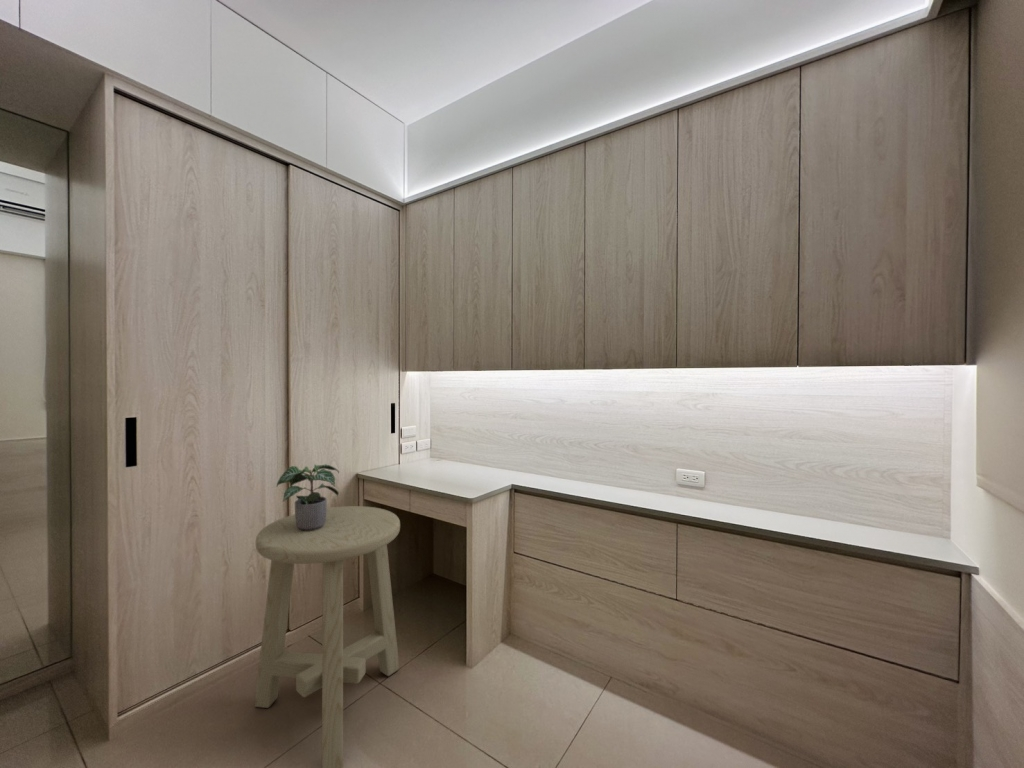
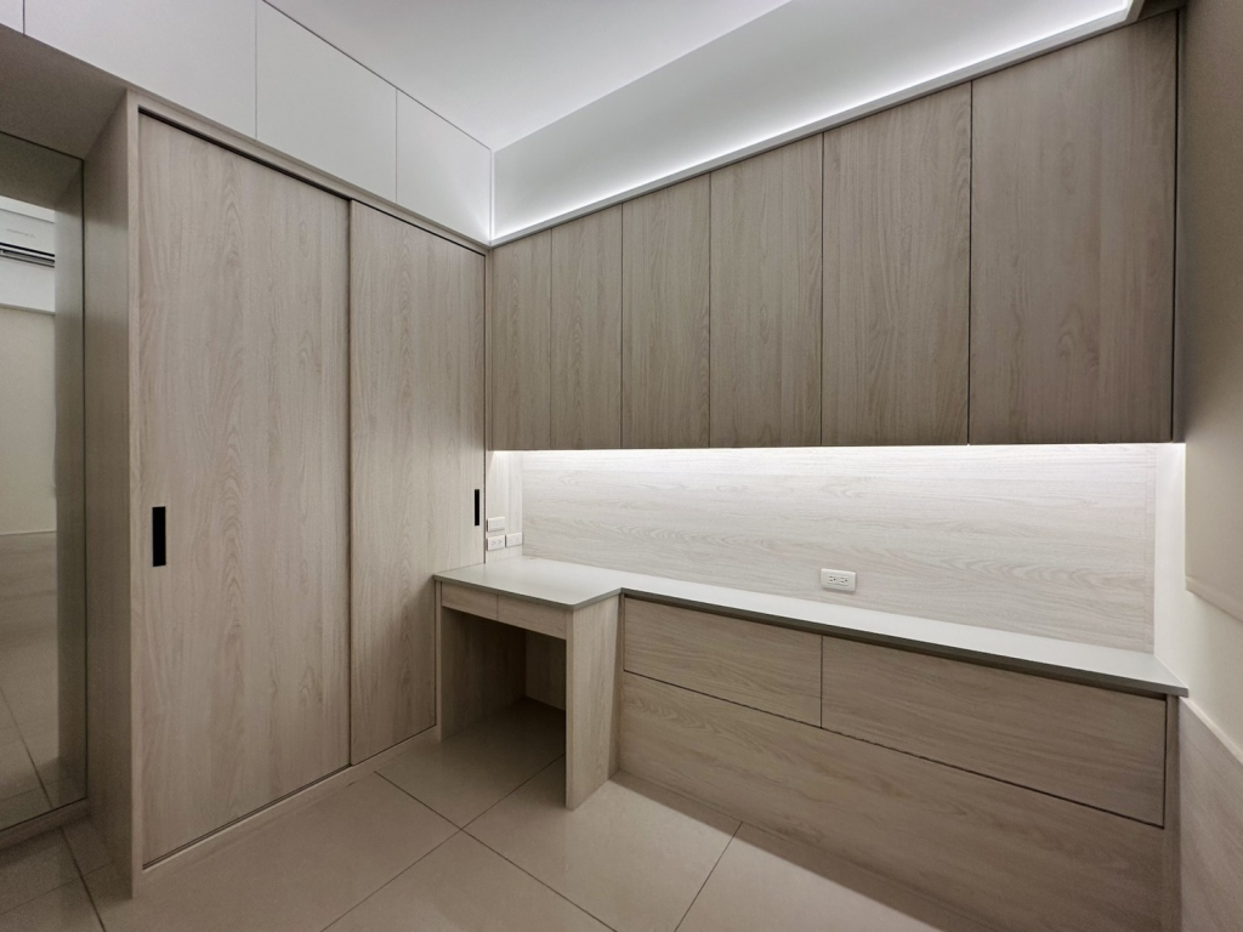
- stool [253,505,401,768]
- potted plant [276,463,340,531]
